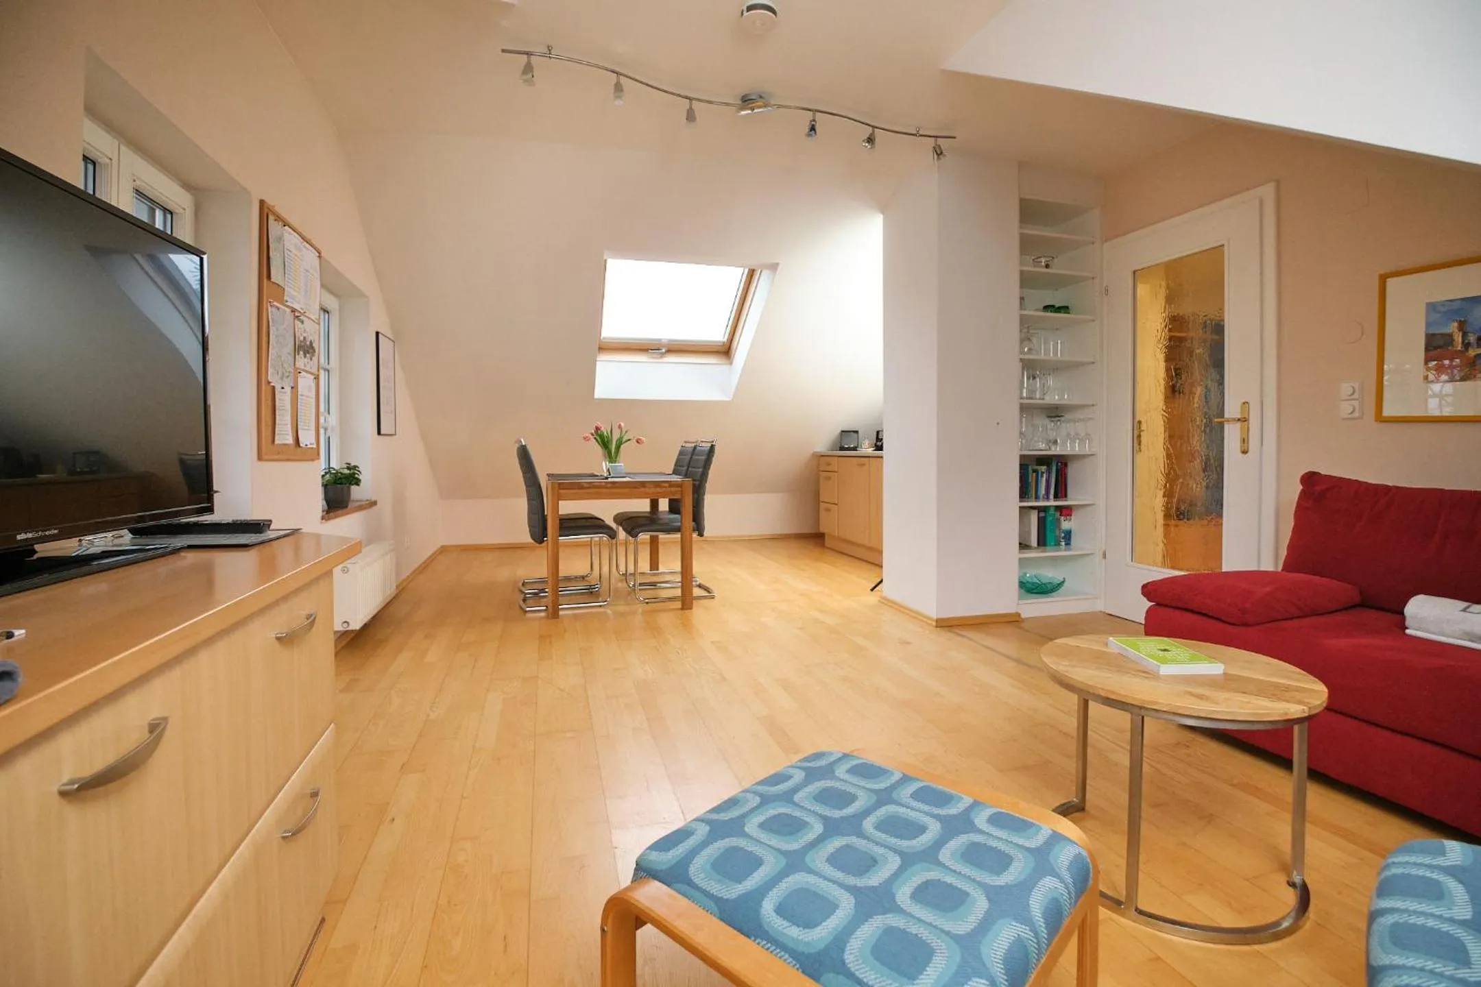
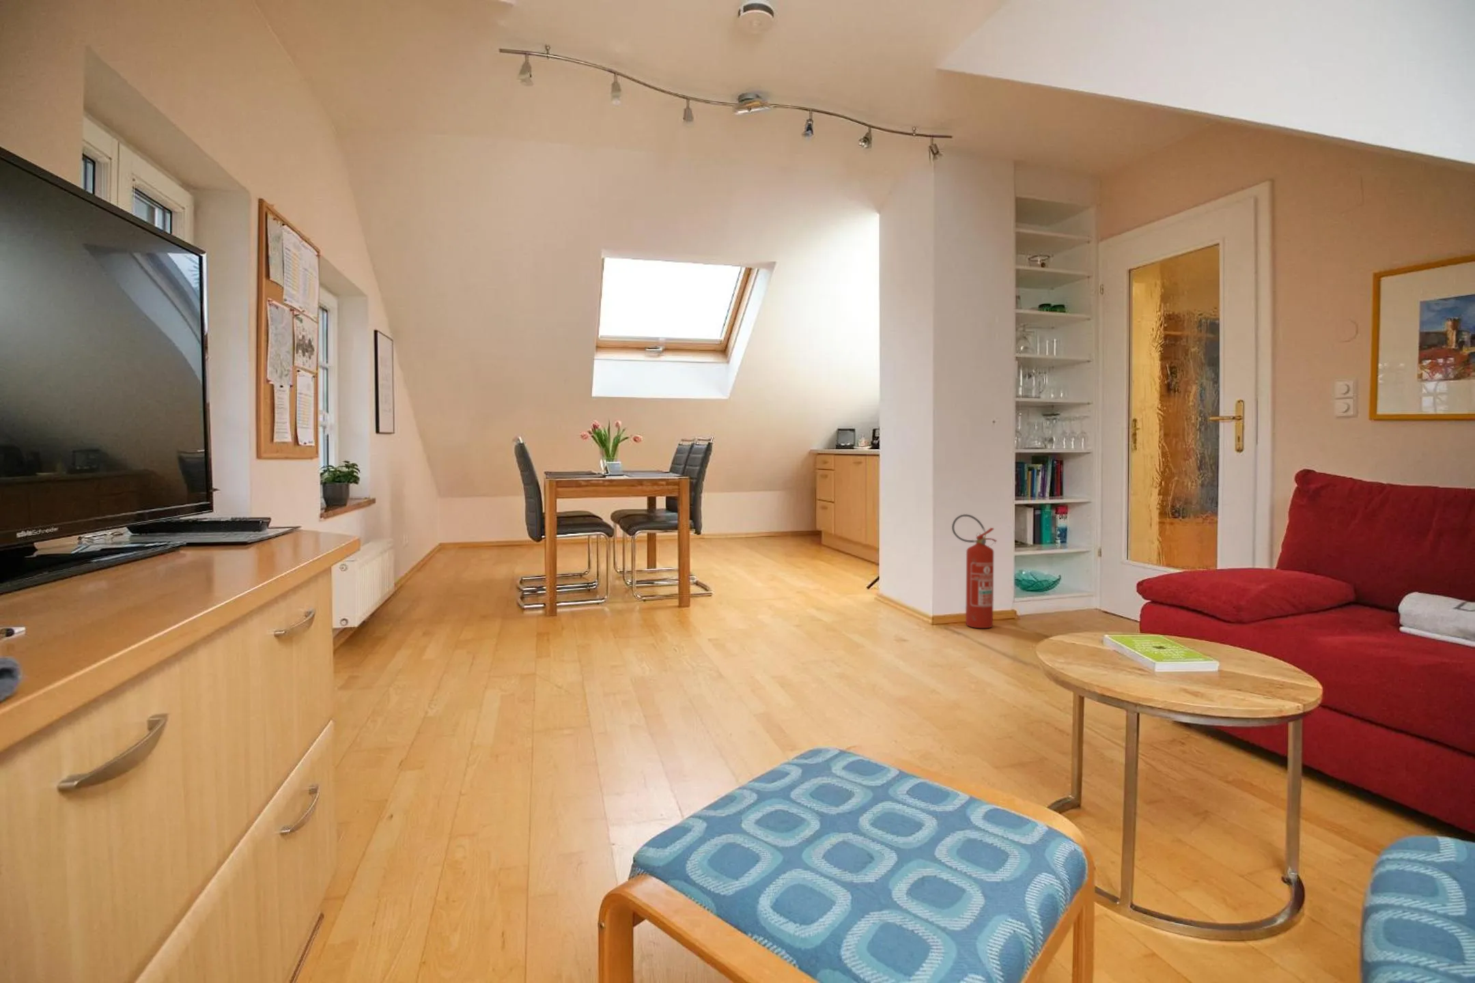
+ fire extinguisher [952,513,998,629]
